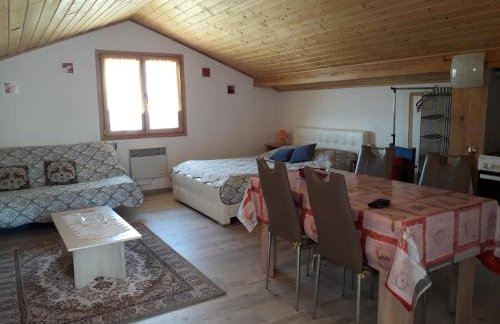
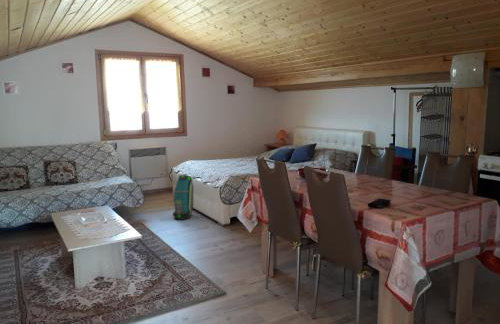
+ backpack [172,174,194,221]
